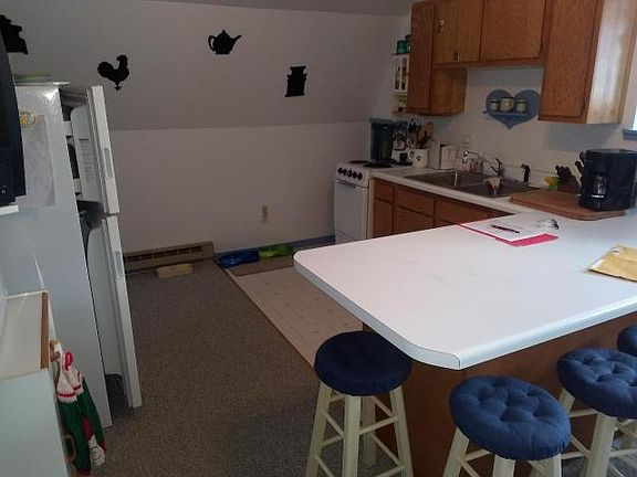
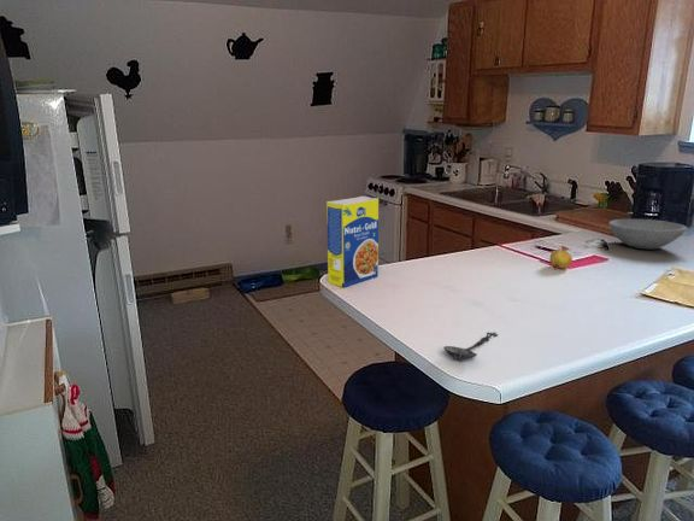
+ legume [325,195,380,288]
+ spoon [442,332,499,361]
+ bowl [608,218,688,250]
+ fruit [549,245,574,271]
